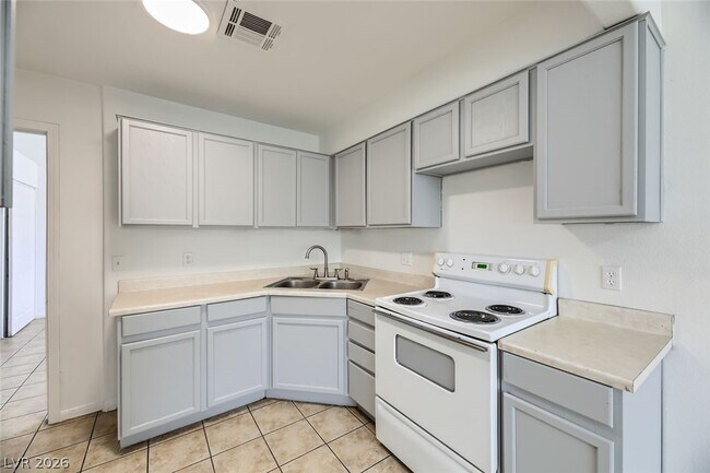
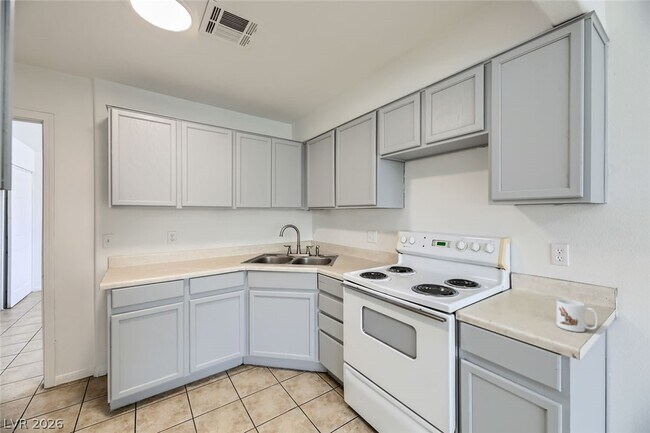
+ mug [555,298,599,333]
